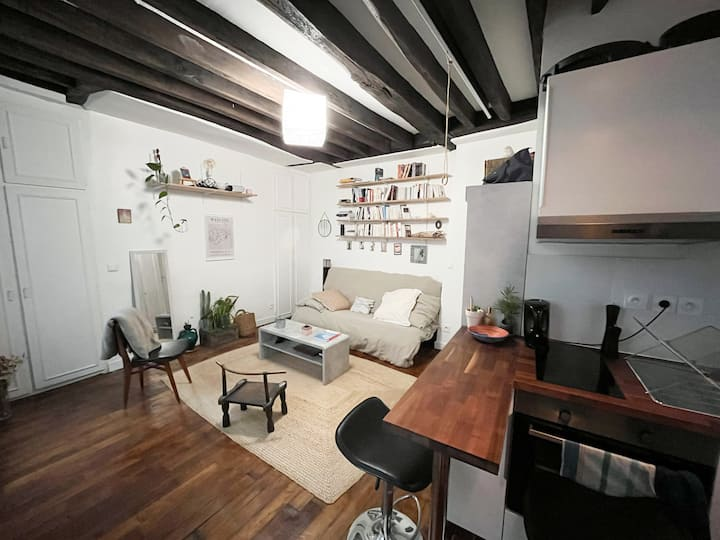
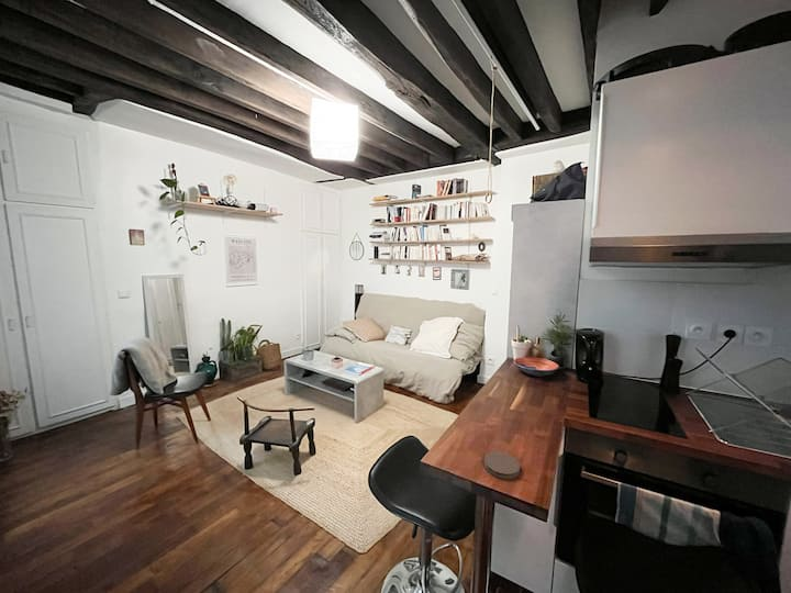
+ coaster [483,450,521,480]
